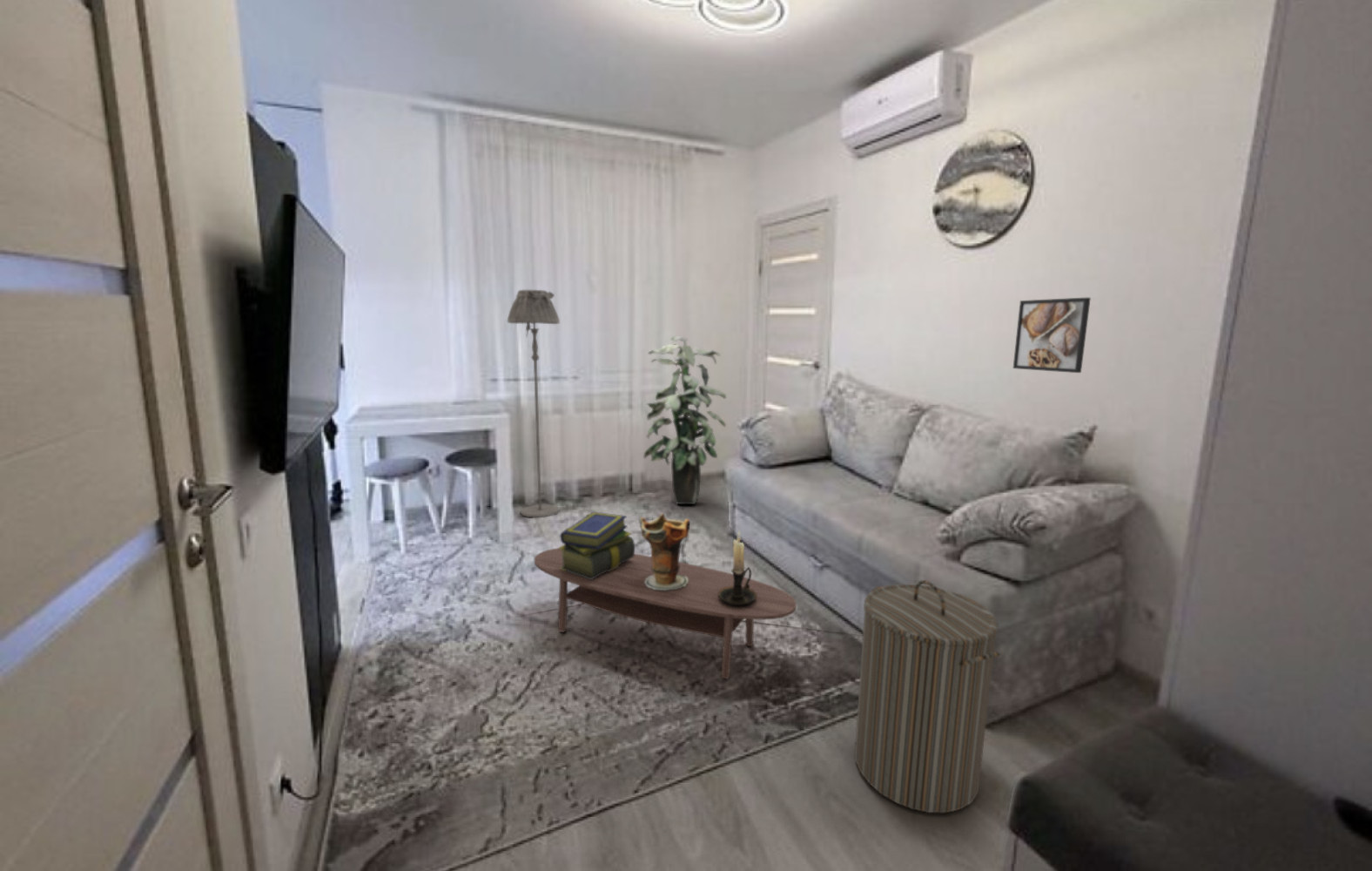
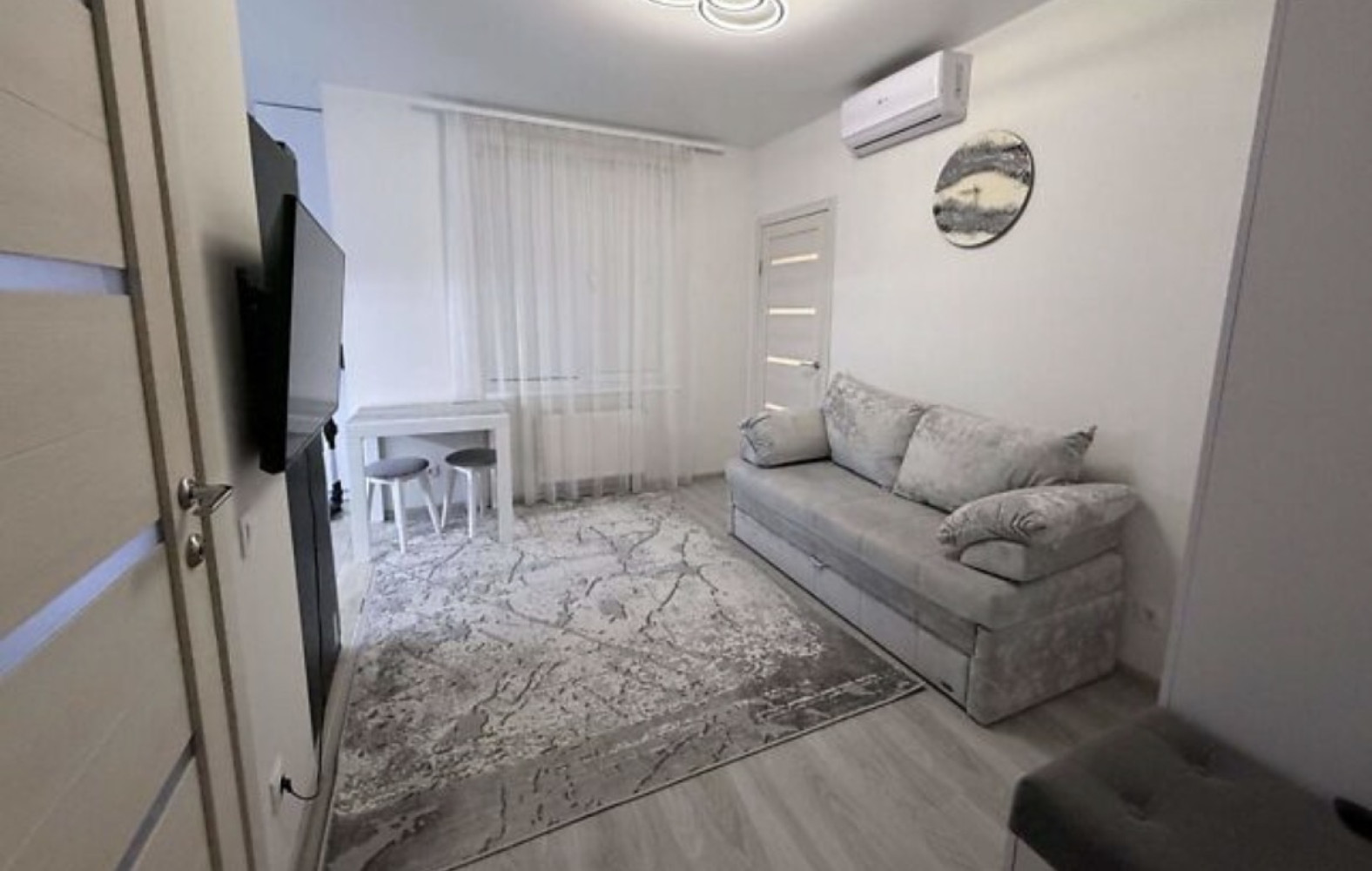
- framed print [1012,297,1092,374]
- decorative vase [638,512,690,590]
- candle holder [718,530,757,607]
- floor lamp [507,288,561,518]
- stack of books [558,511,636,579]
- coffee table [534,547,797,679]
- laundry hamper [854,579,1002,814]
- indoor plant [642,335,727,505]
